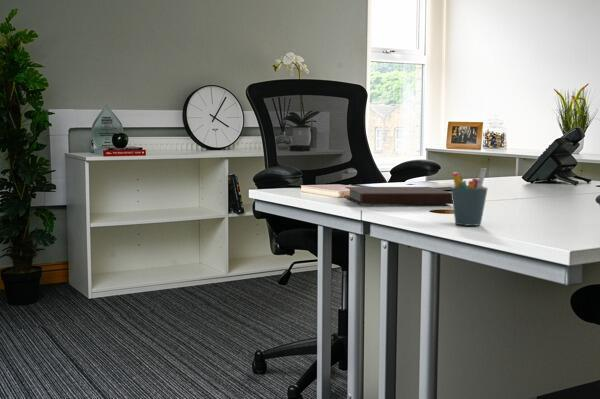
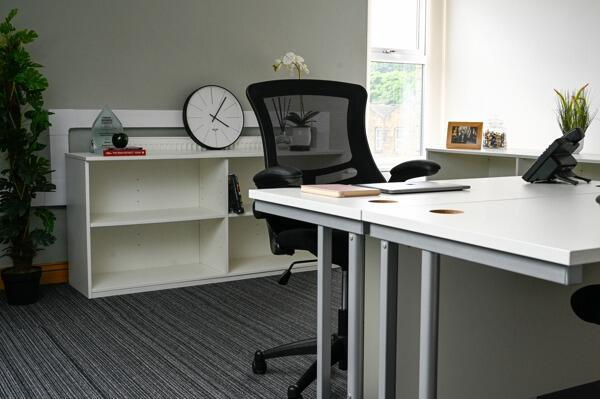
- notebook [344,186,453,205]
- pen holder [450,167,489,227]
